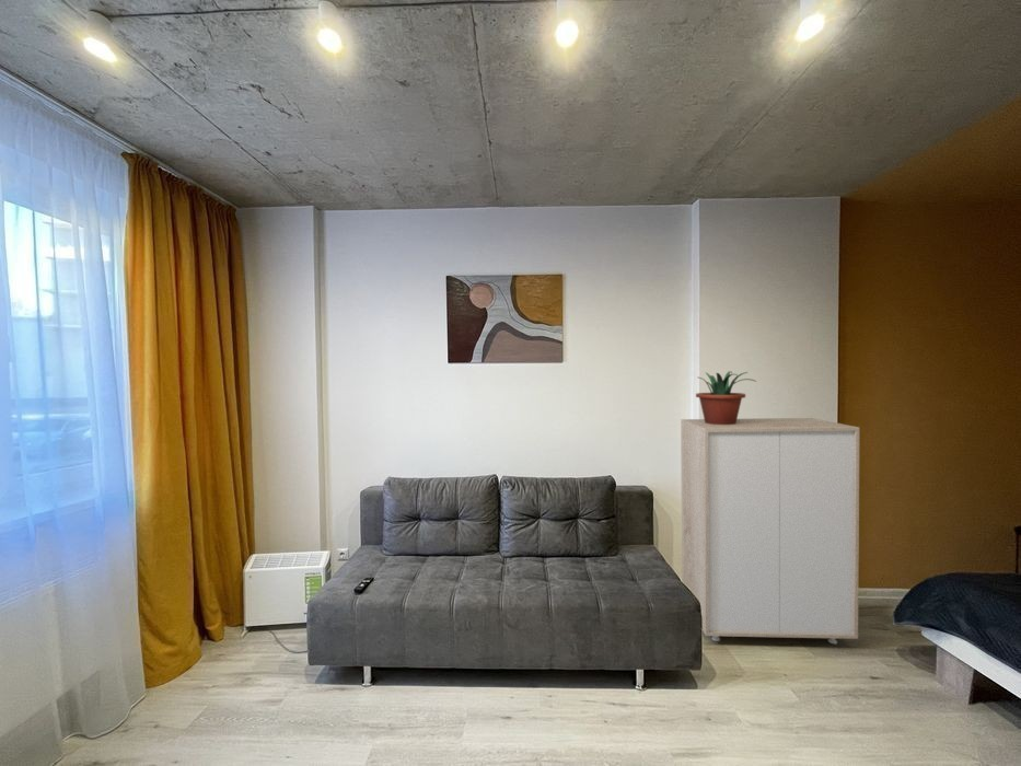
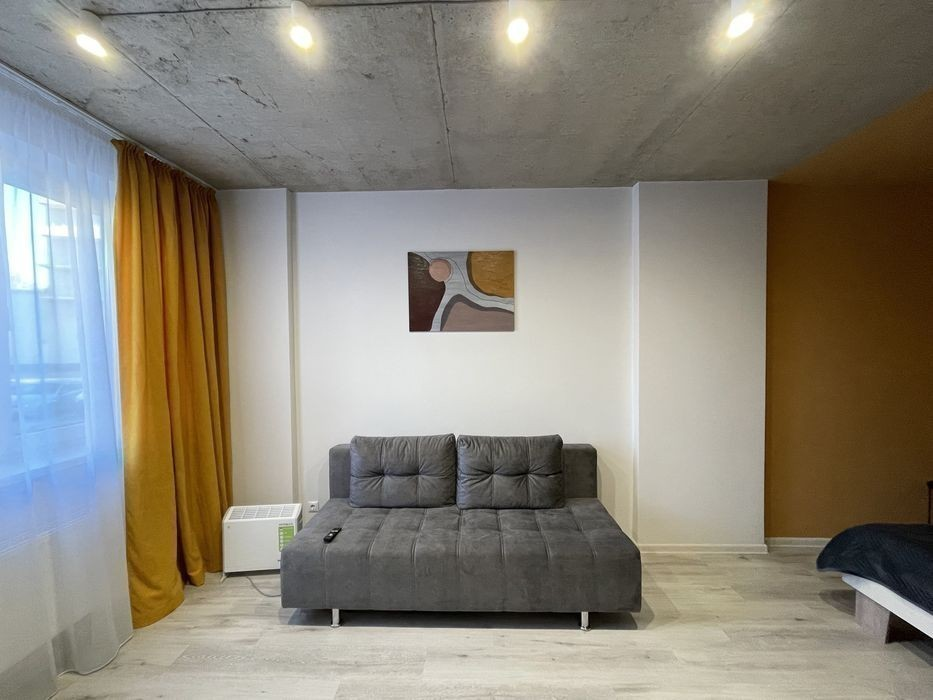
- storage cabinet [680,417,860,645]
- potted plant [695,370,757,425]
